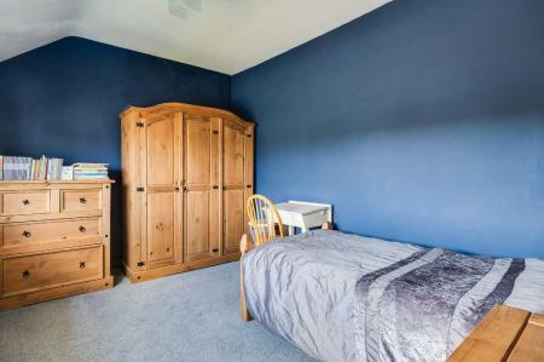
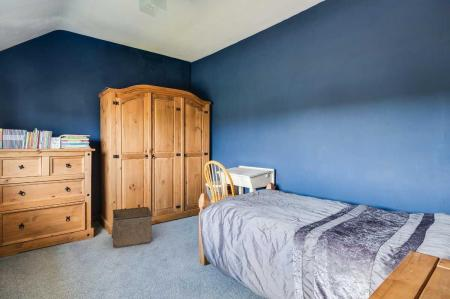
+ storage bin [110,206,154,249]
